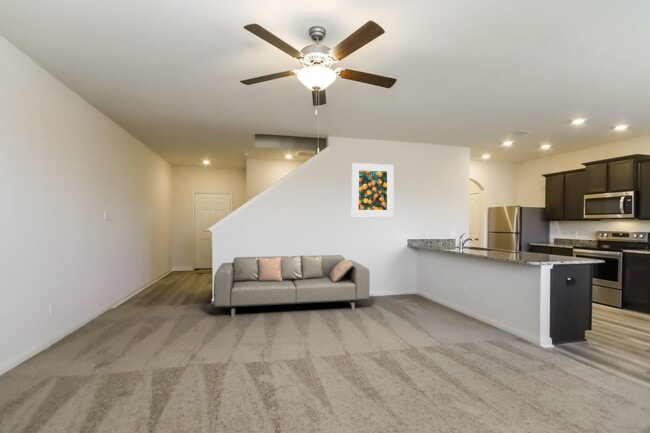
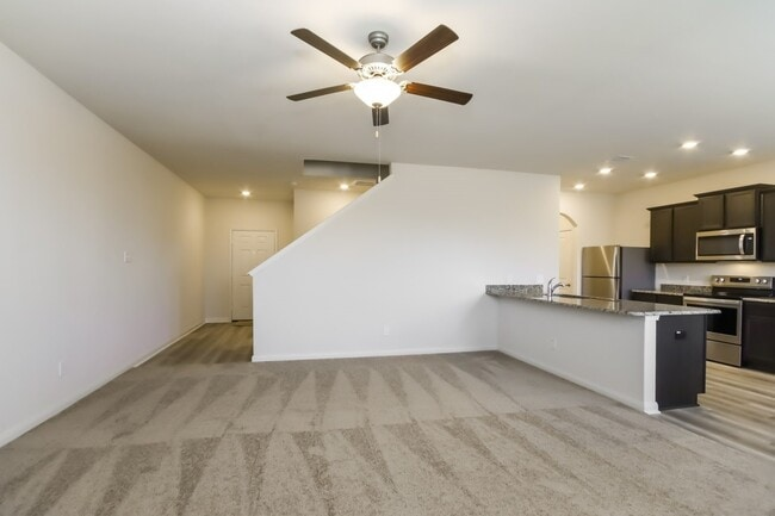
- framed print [351,162,395,218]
- sofa [213,254,370,318]
